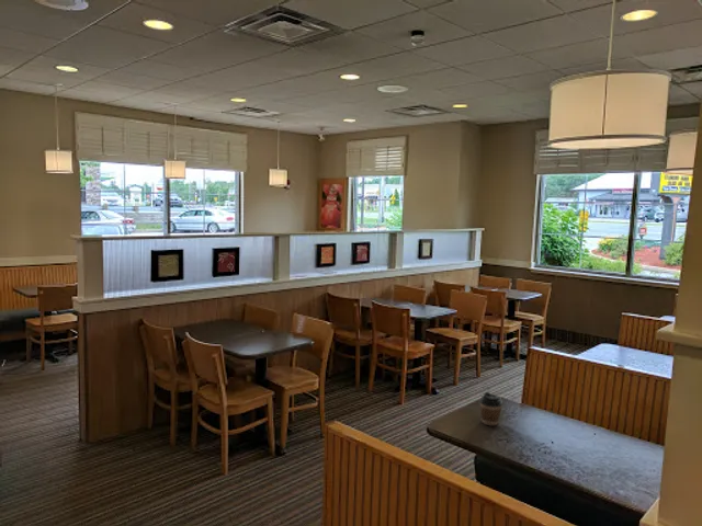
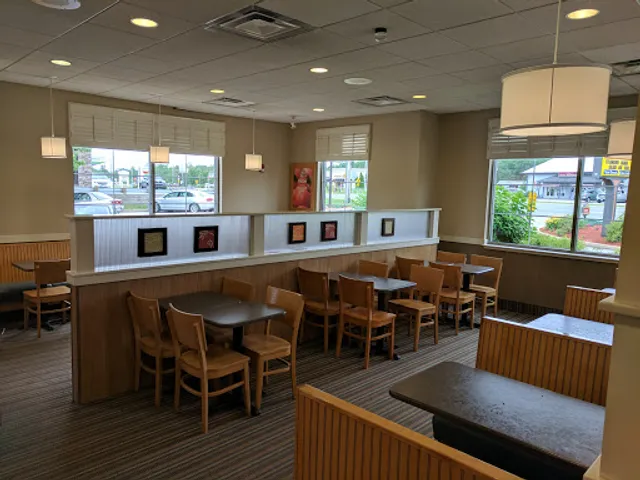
- coffee cup [478,391,503,426]
